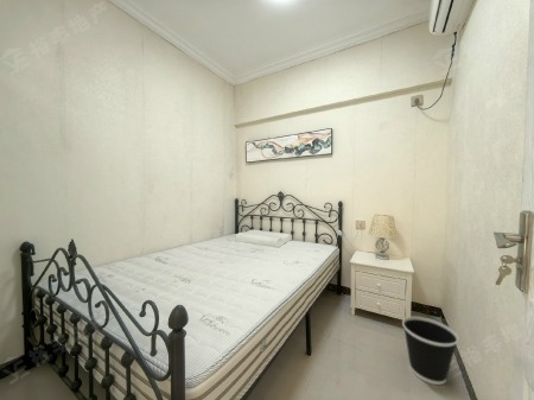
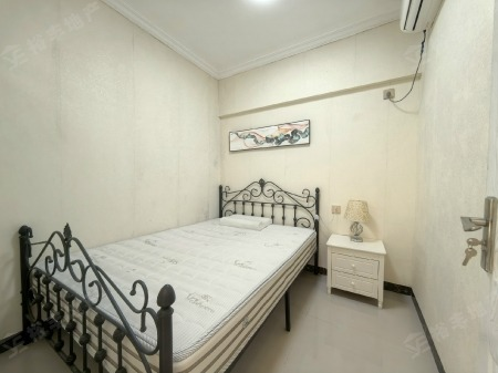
- wastebasket [401,316,459,386]
